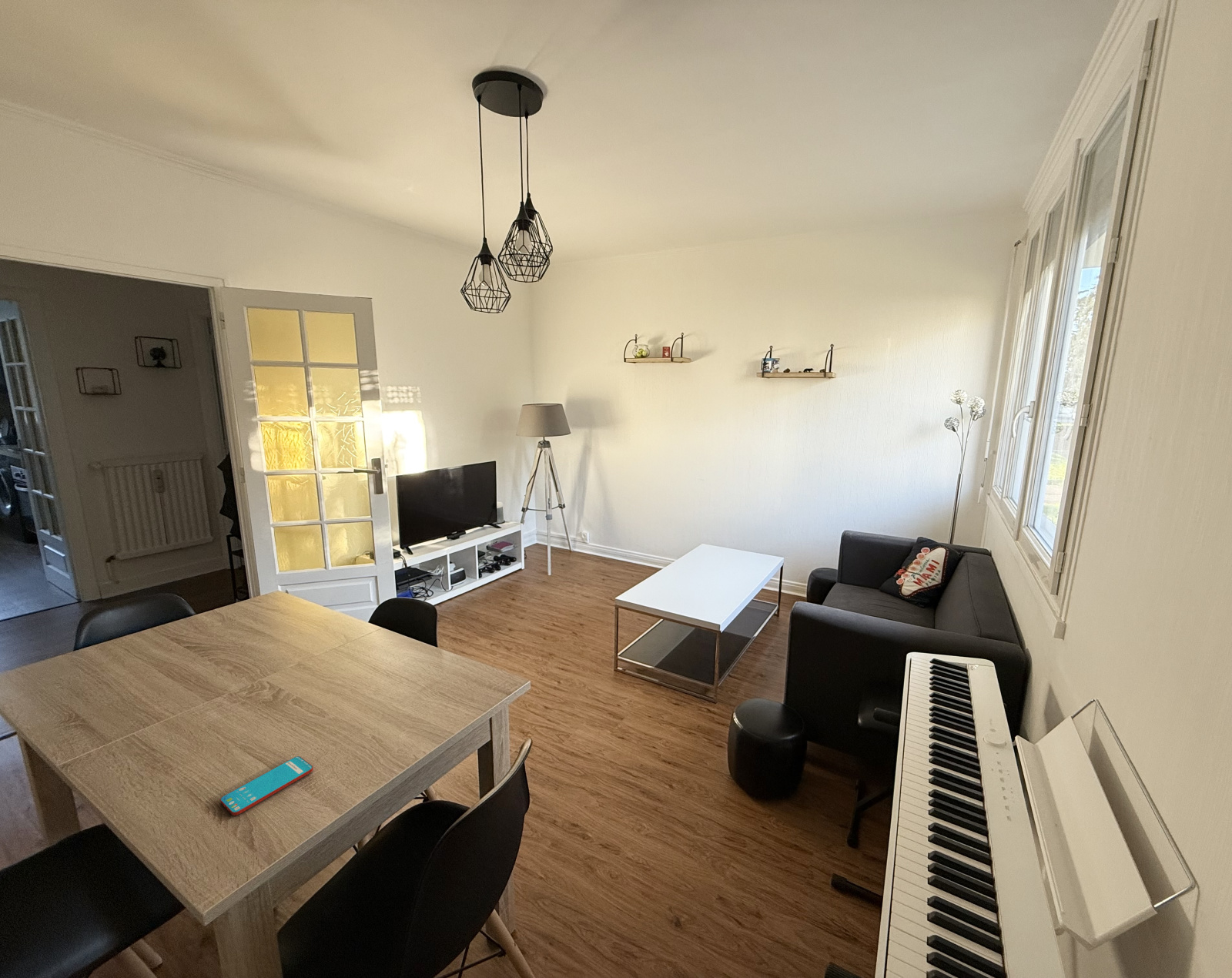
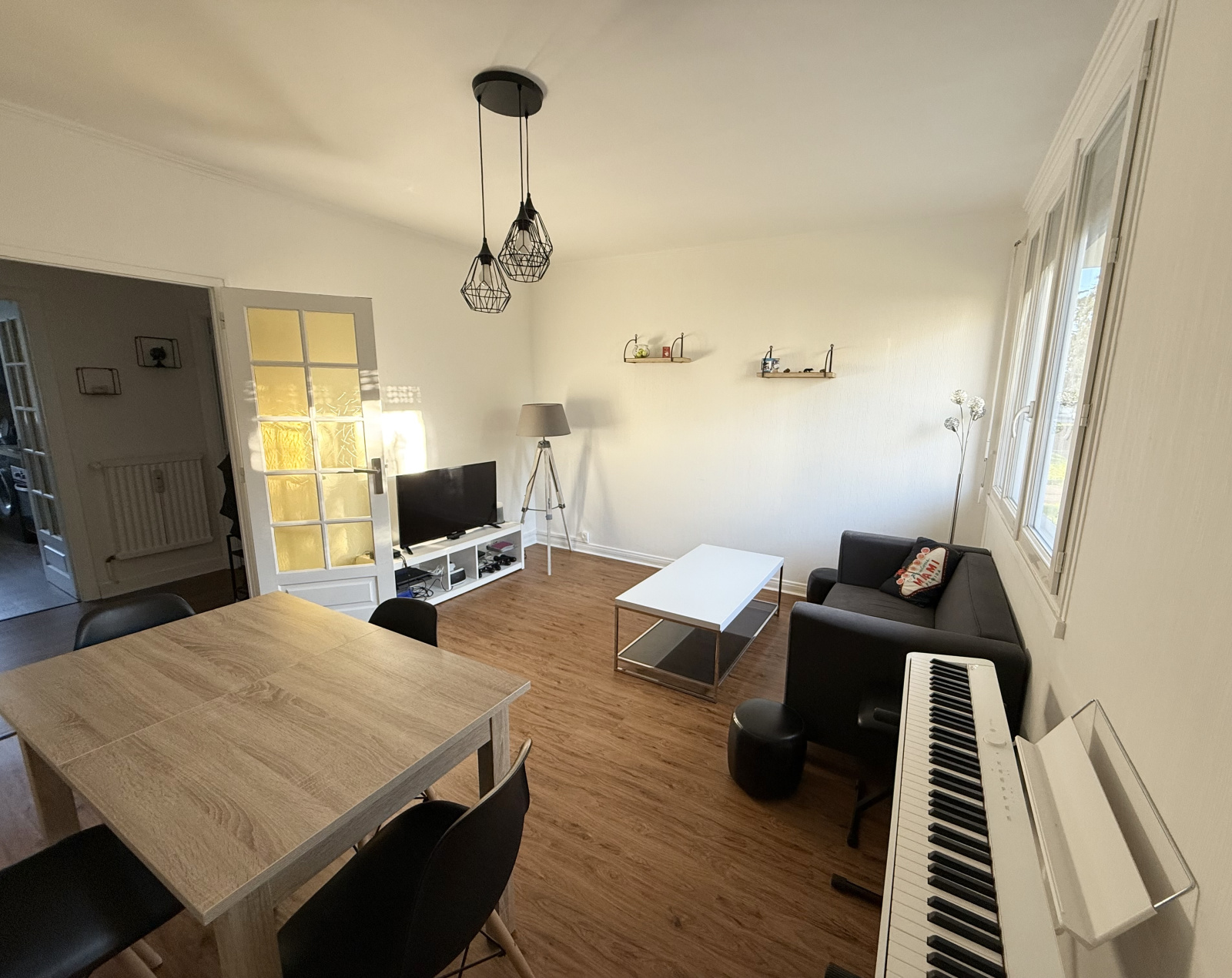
- smartphone [219,755,314,816]
